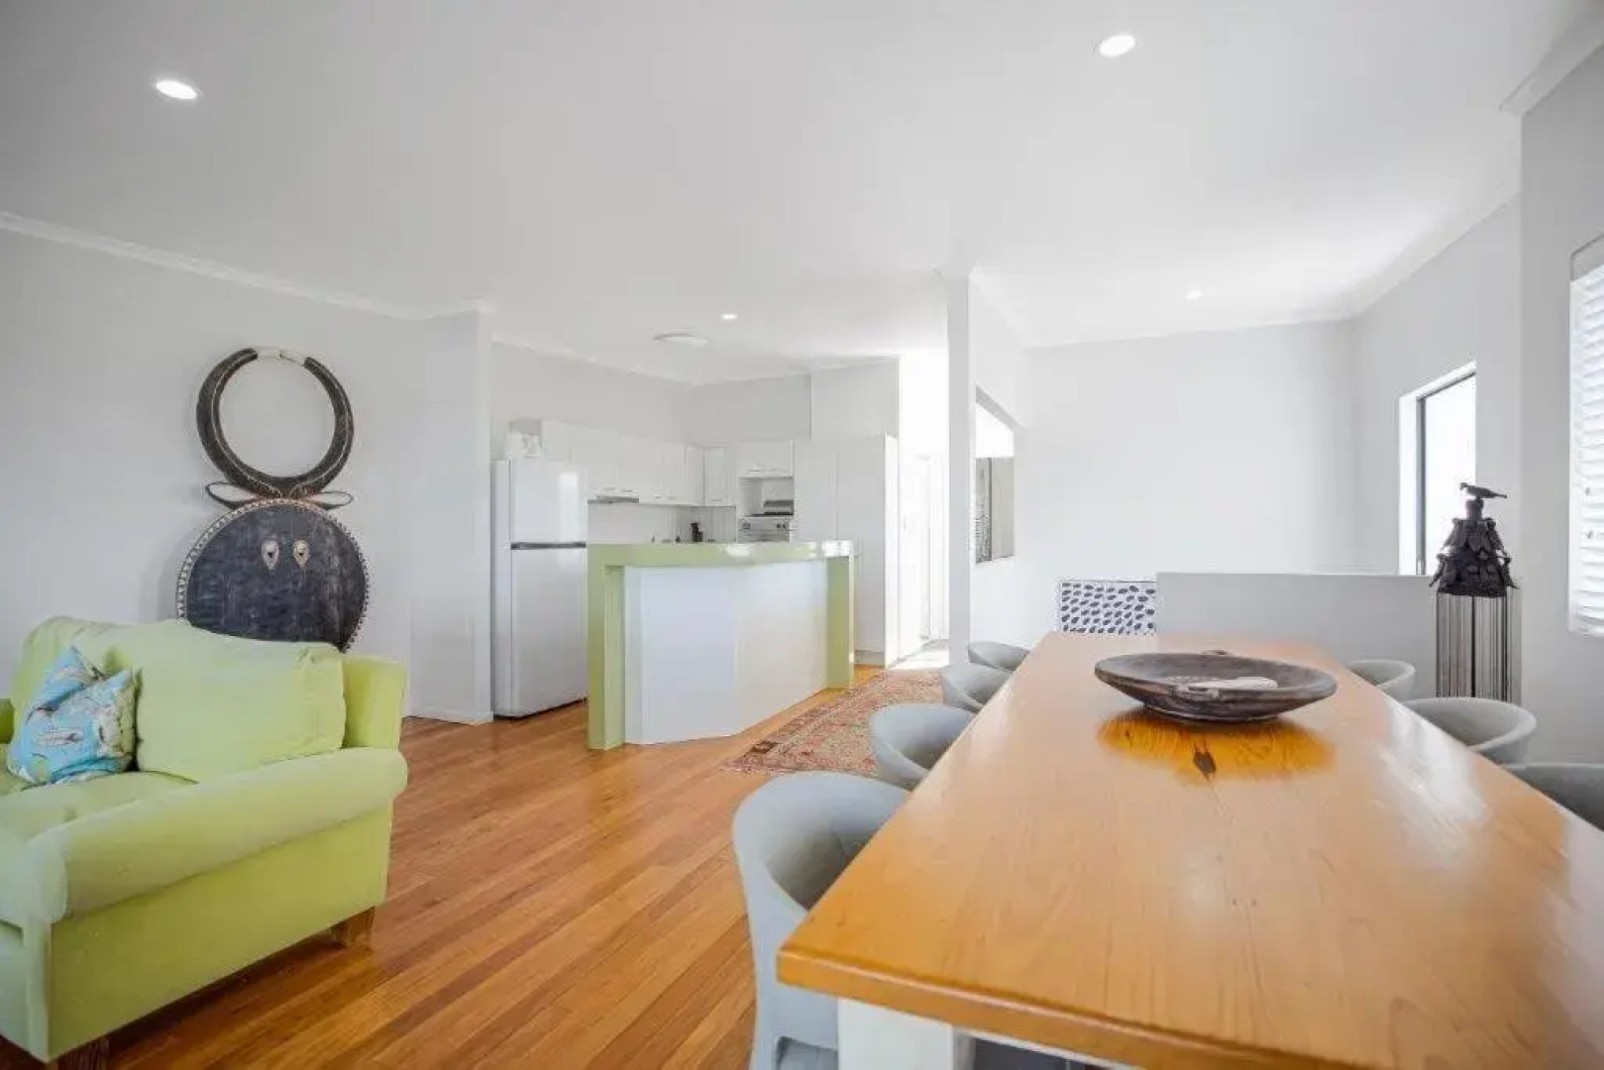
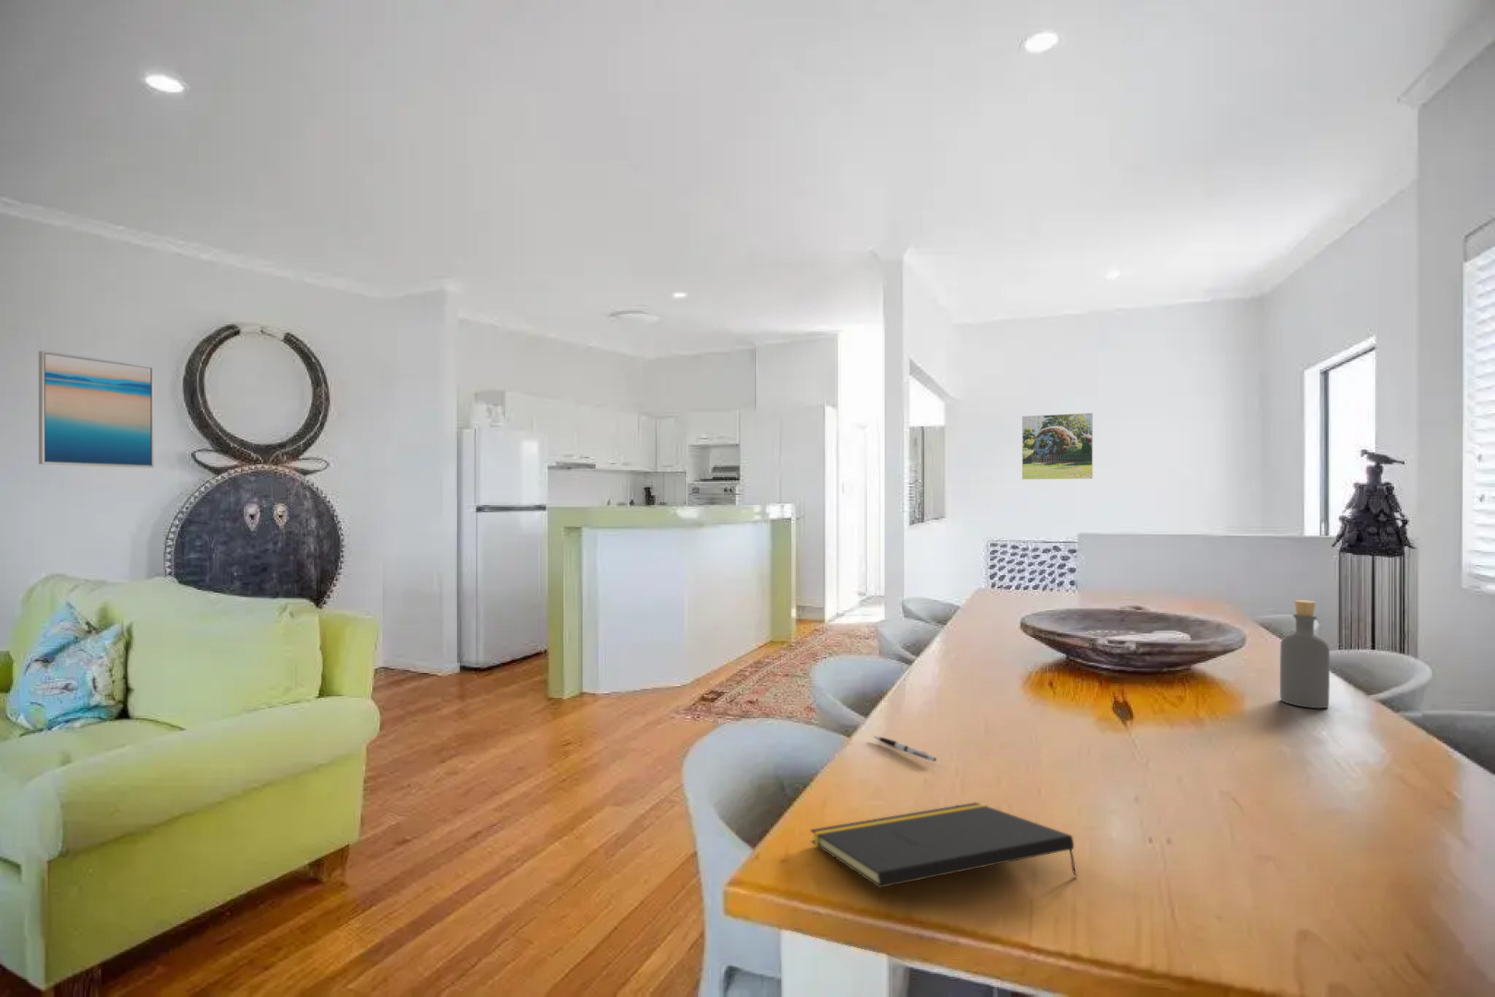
+ bottle [1279,599,1330,709]
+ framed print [1021,412,1093,480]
+ wall art [38,349,155,468]
+ pen [873,734,937,762]
+ notepad [809,801,1079,889]
